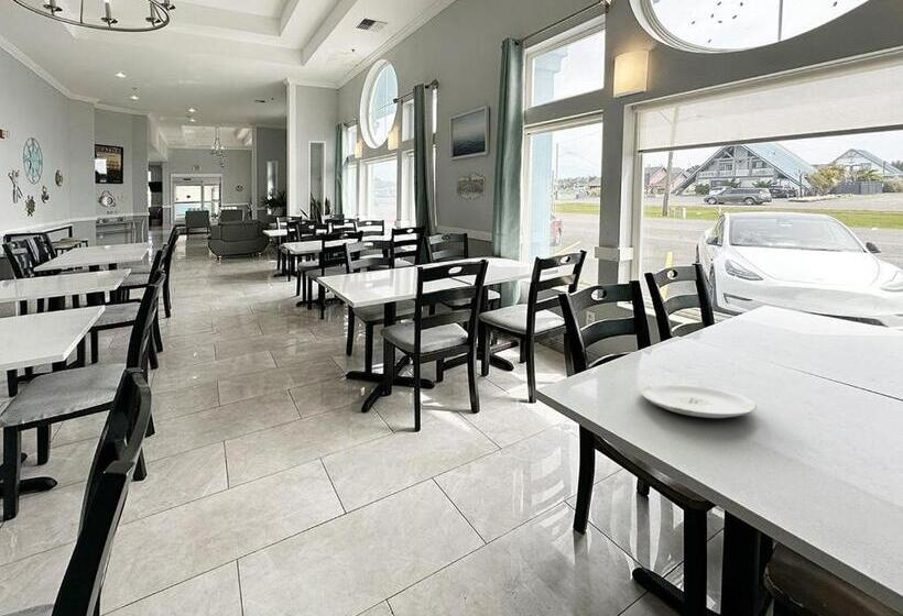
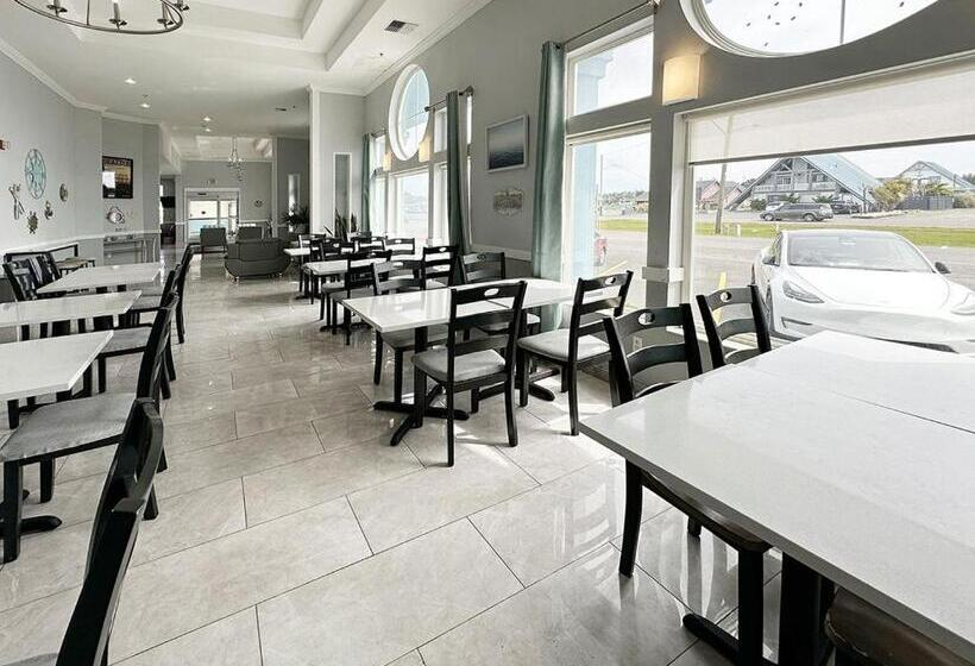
- plate [640,383,758,419]
